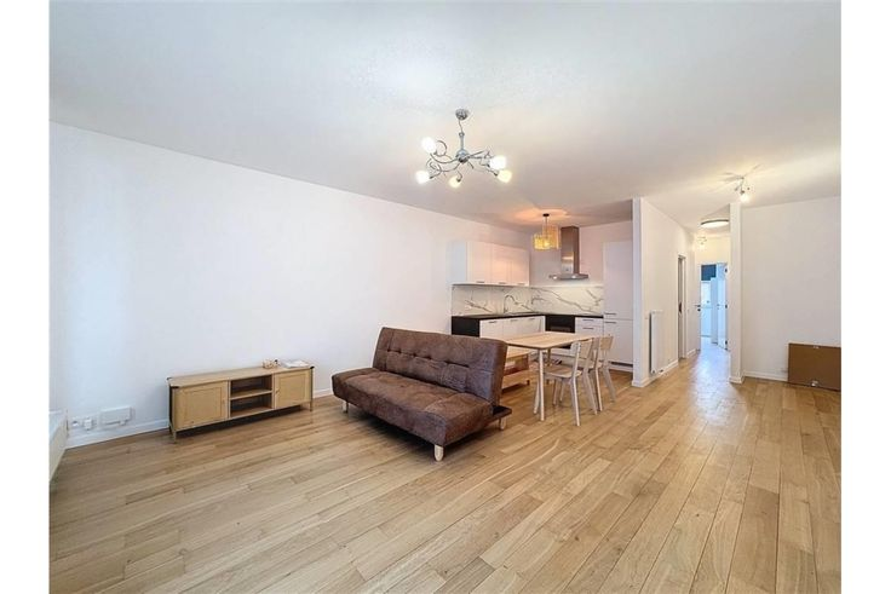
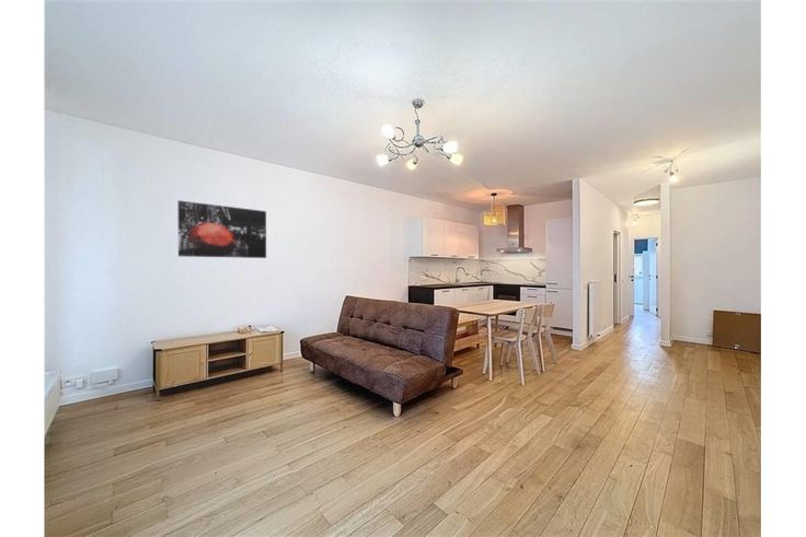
+ wall art [177,199,267,259]
